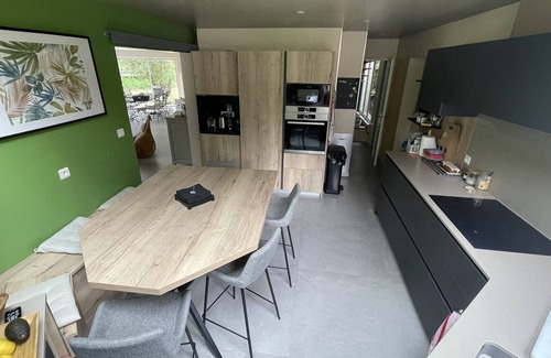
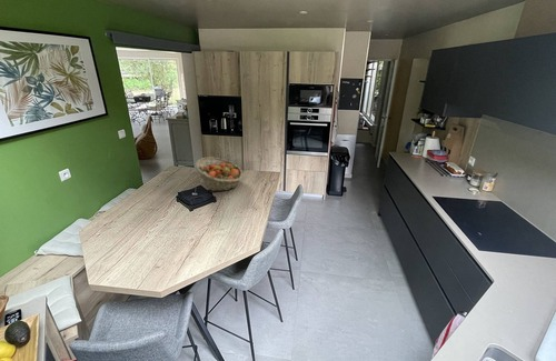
+ fruit basket [195,156,244,192]
